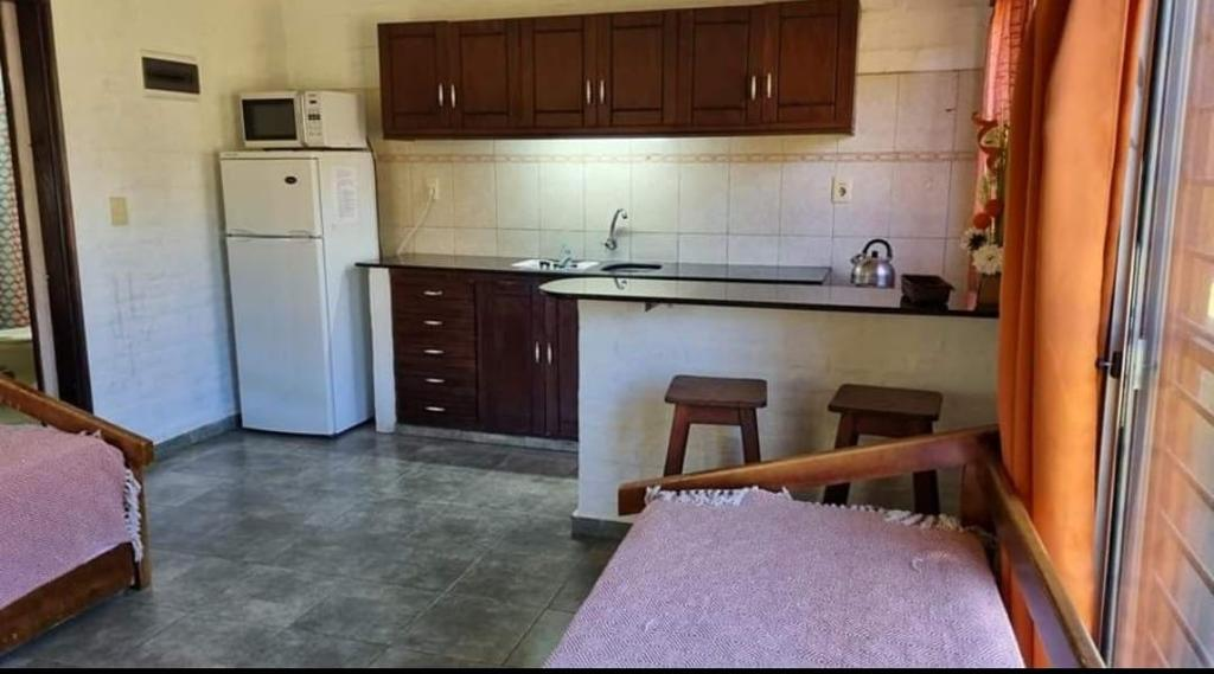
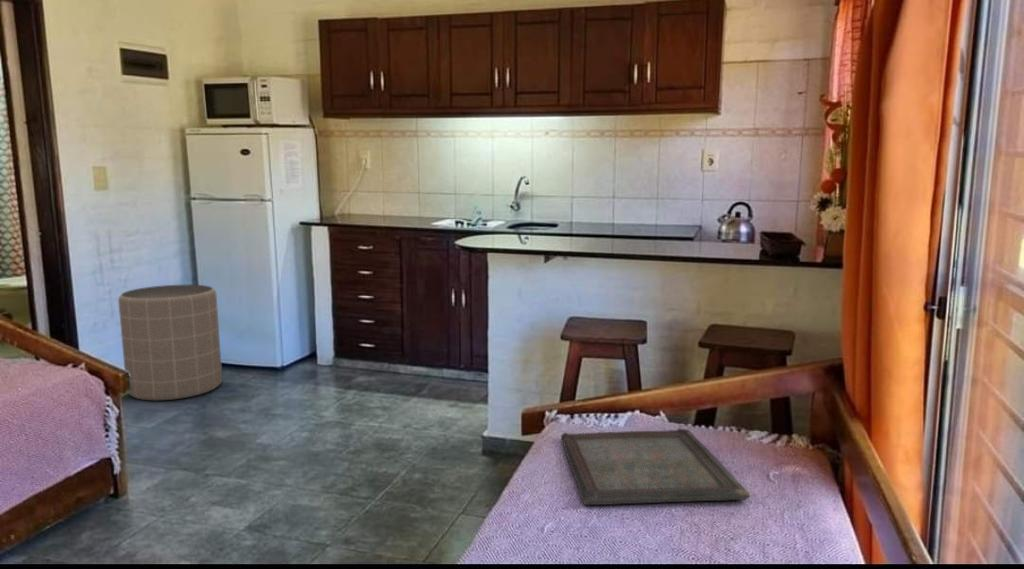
+ serving tray [560,428,751,506]
+ trash can [117,284,223,401]
